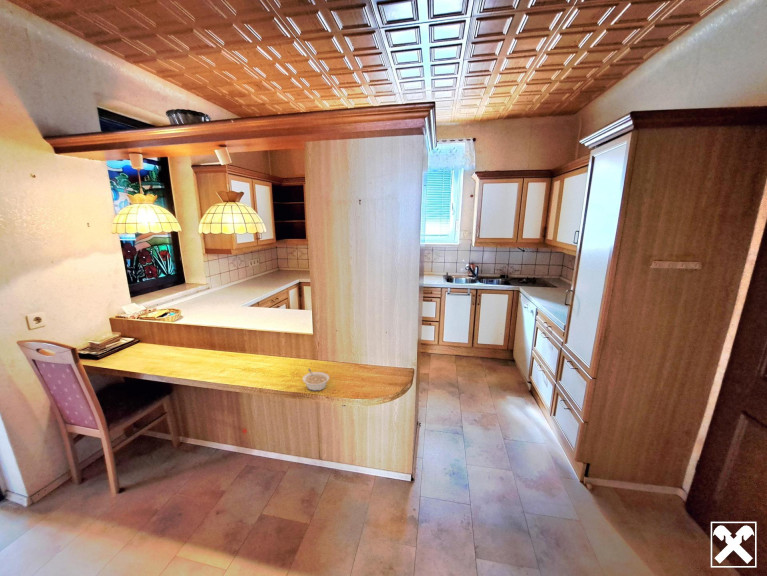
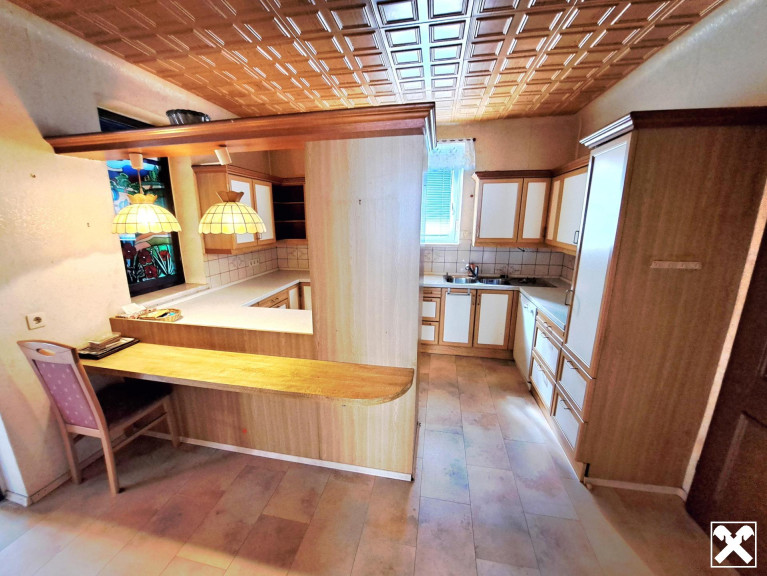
- legume [302,368,330,392]
